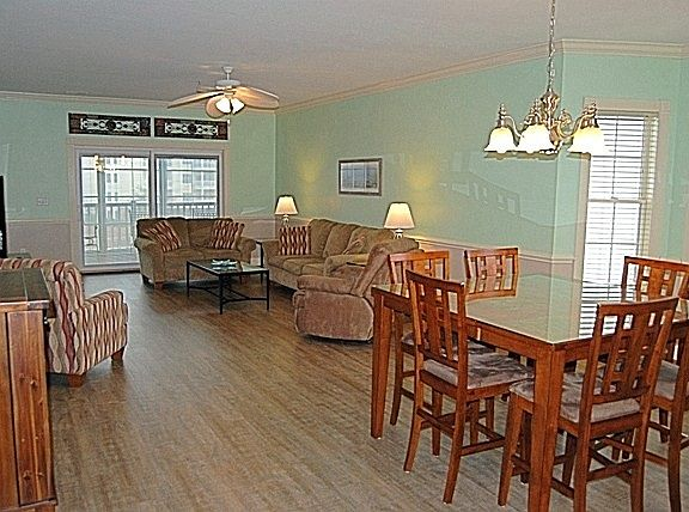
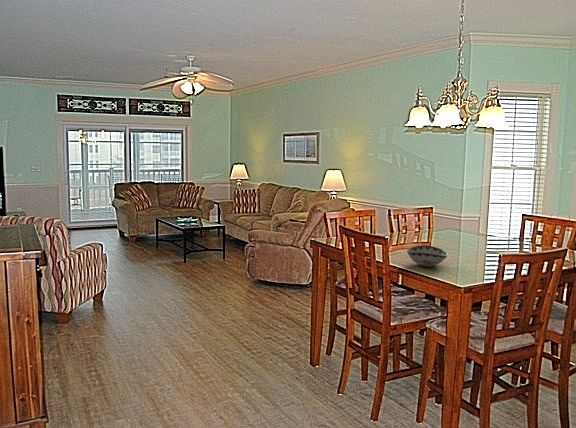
+ decorative bowl [406,245,449,268]
